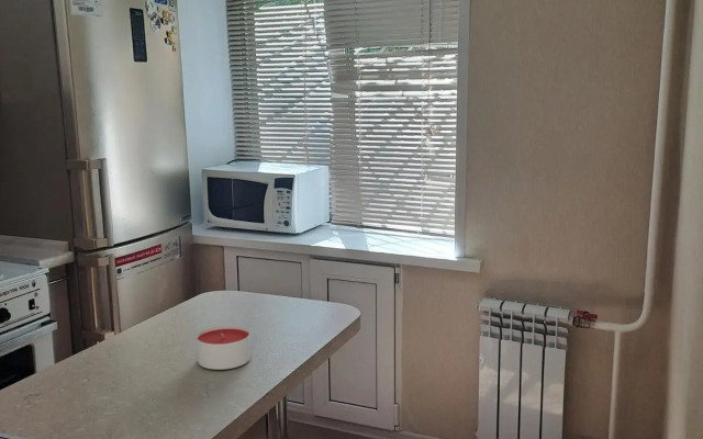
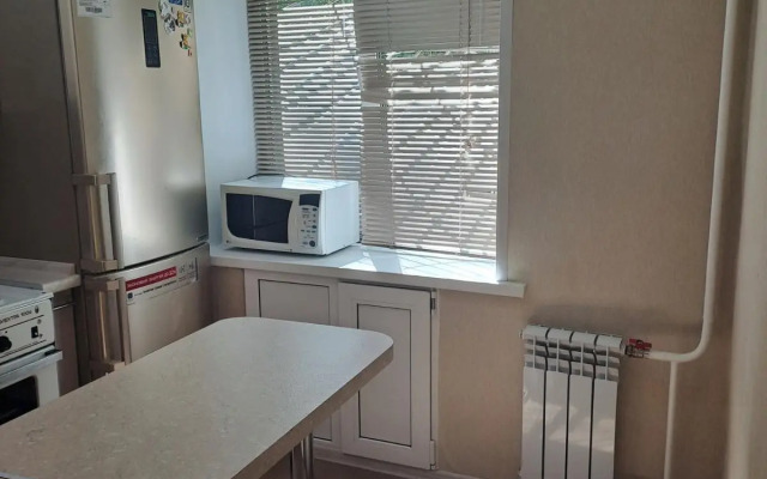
- candle [196,325,252,371]
